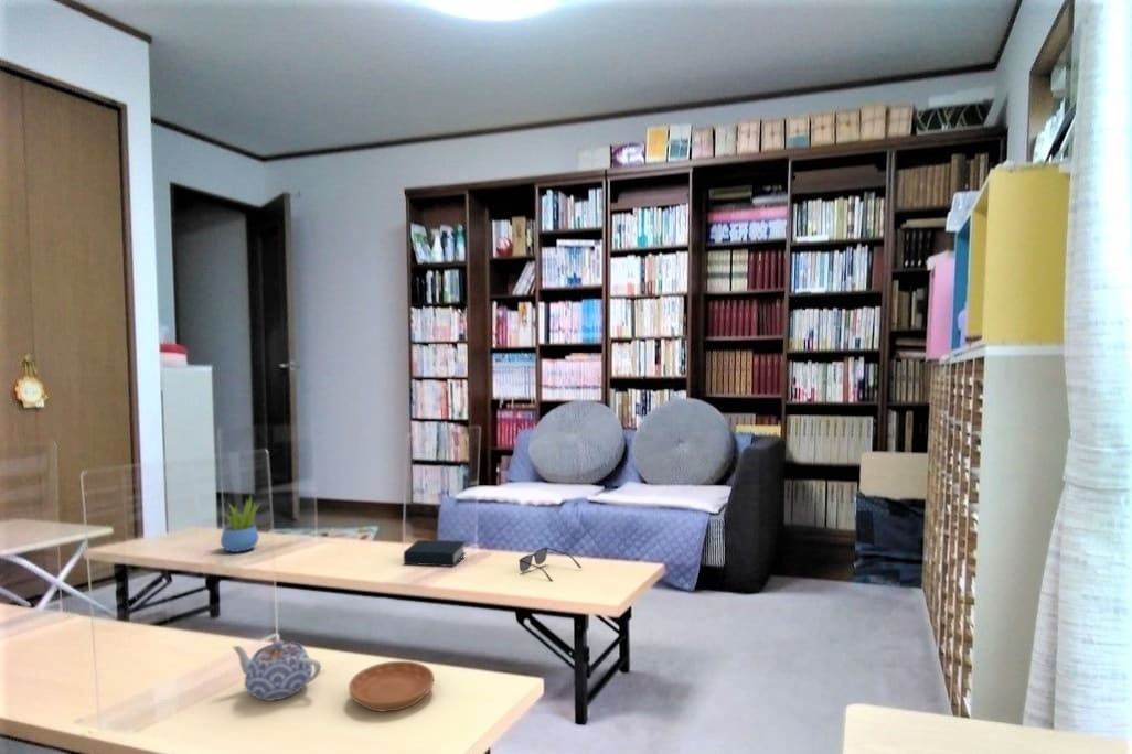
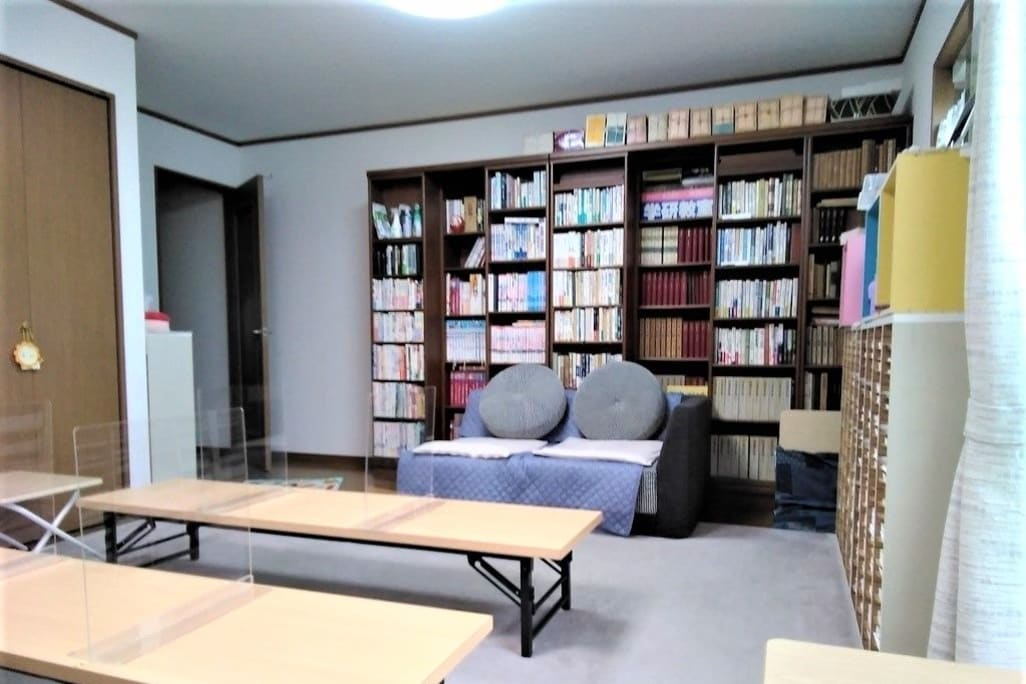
- book [403,539,467,568]
- teapot [232,639,322,701]
- eyeglasses [517,547,583,583]
- succulent plant [220,493,263,553]
- saucer [348,660,435,713]
